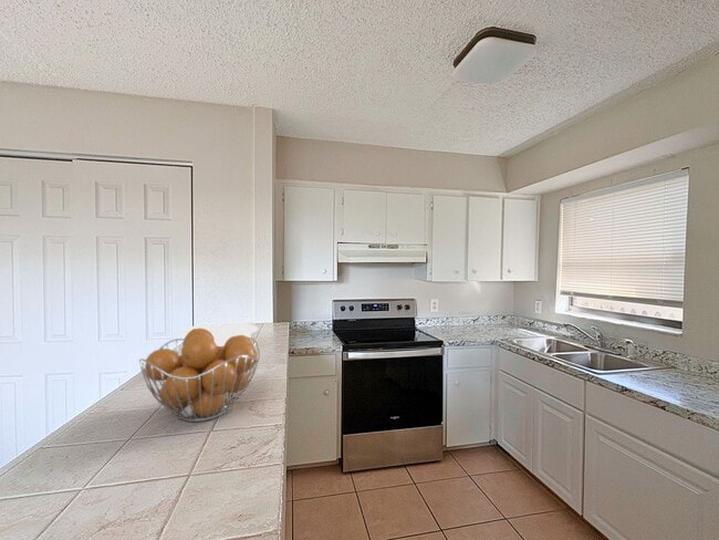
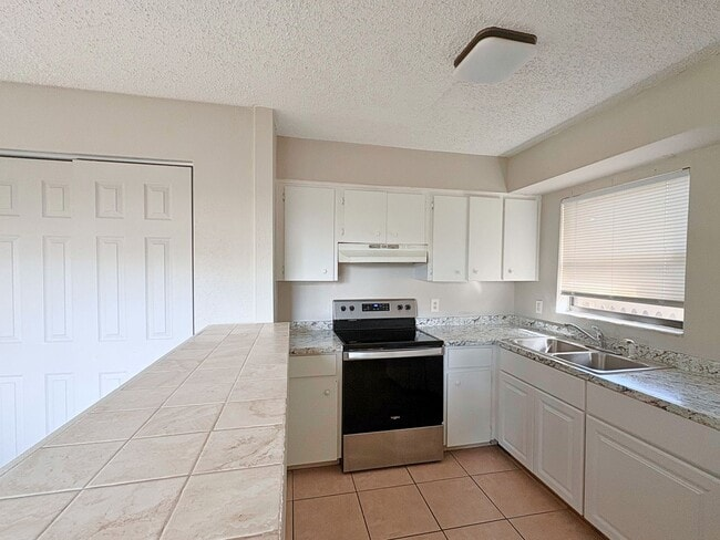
- mixing bowl [179,322,259,346]
- fruit basket [138,328,261,423]
